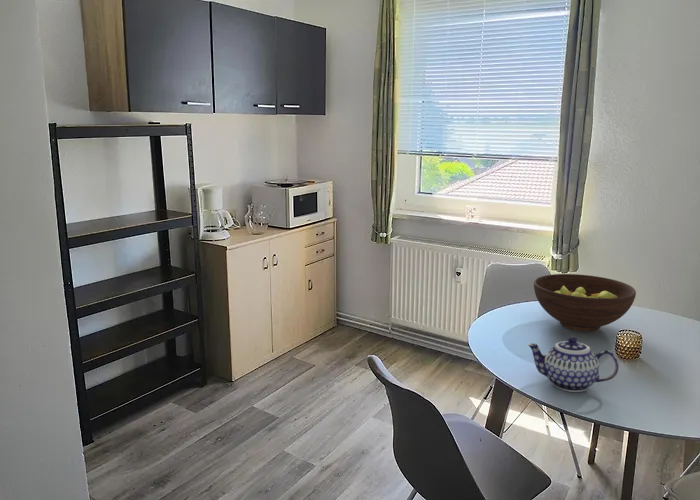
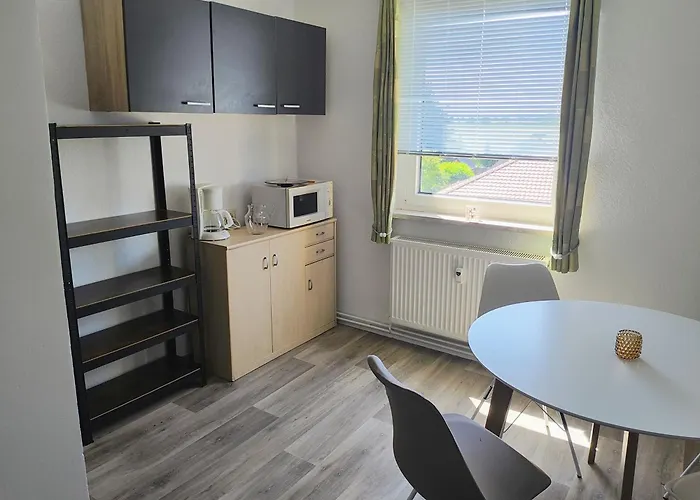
- teapot [527,336,620,393]
- fruit bowl [533,273,637,333]
